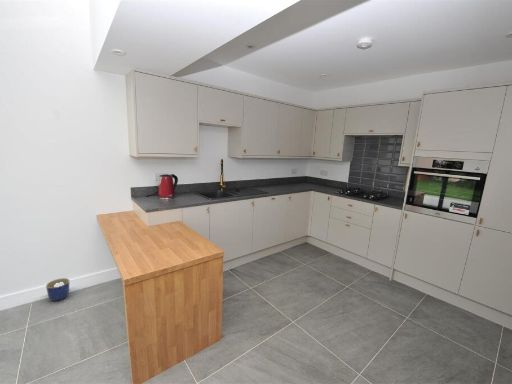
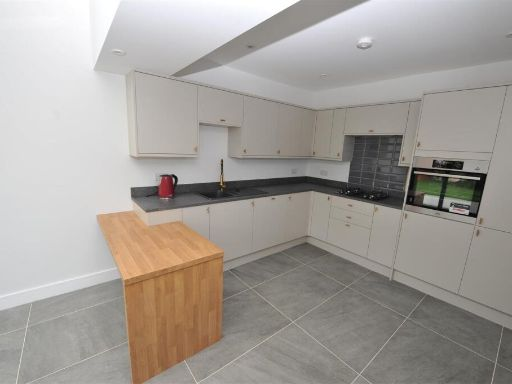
- planter [45,277,70,302]
